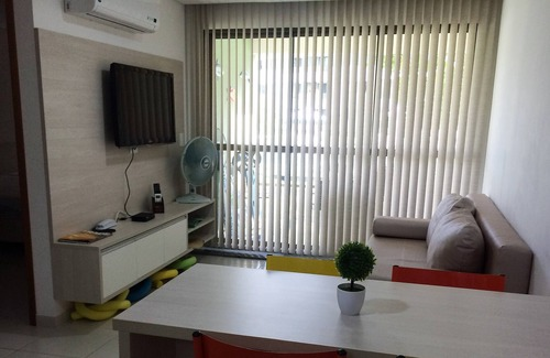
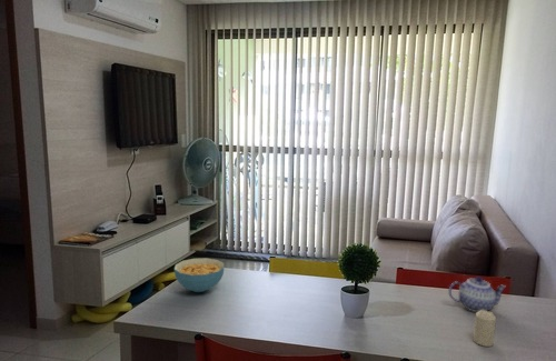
+ teapot [447,275,507,313]
+ candle [473,310,497,348]
+ cereal bowl [173,257,226,293]
